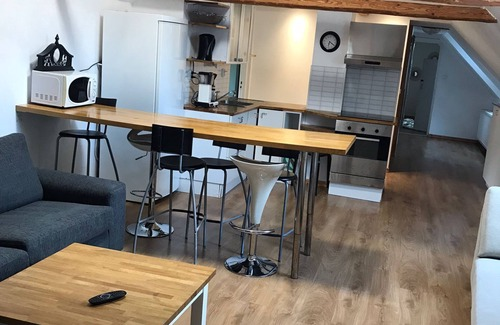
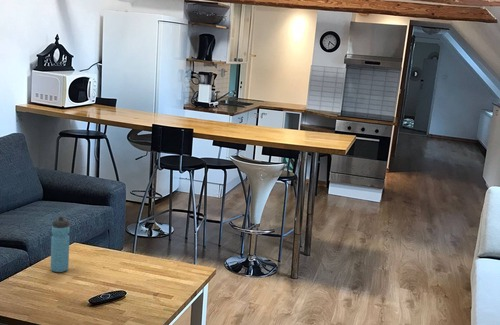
+ water bottle [50,215,71,273]
